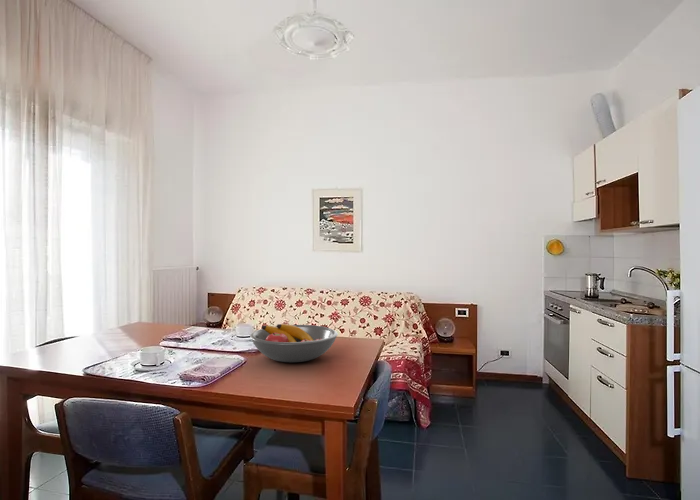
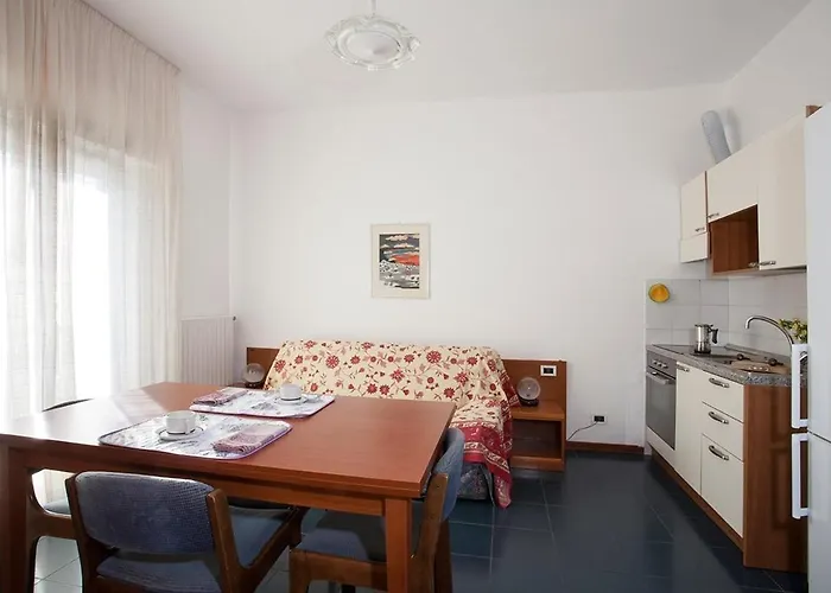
- fruit bowl [249,323,339,363]
